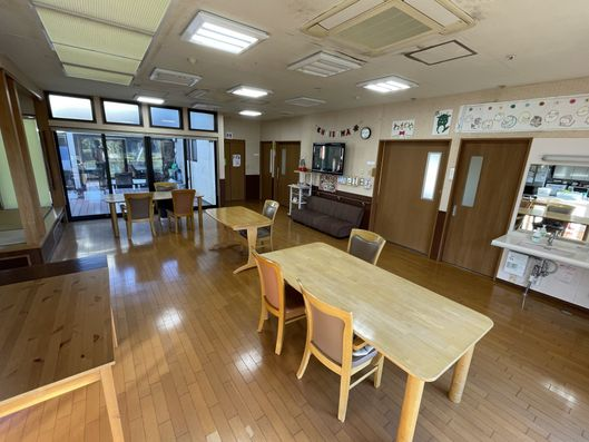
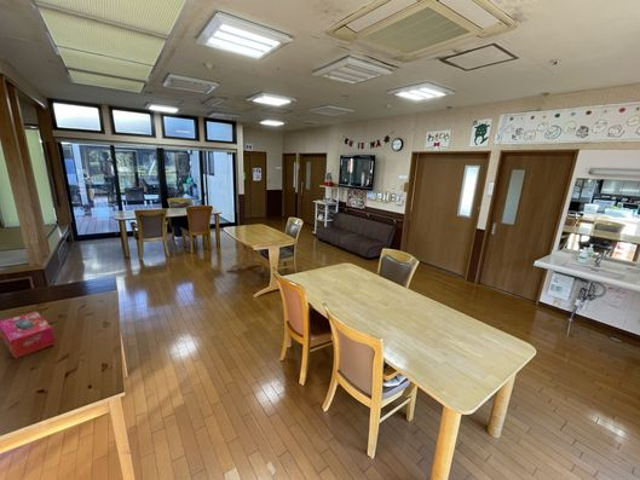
+ tissue box [0,310,57,359]
